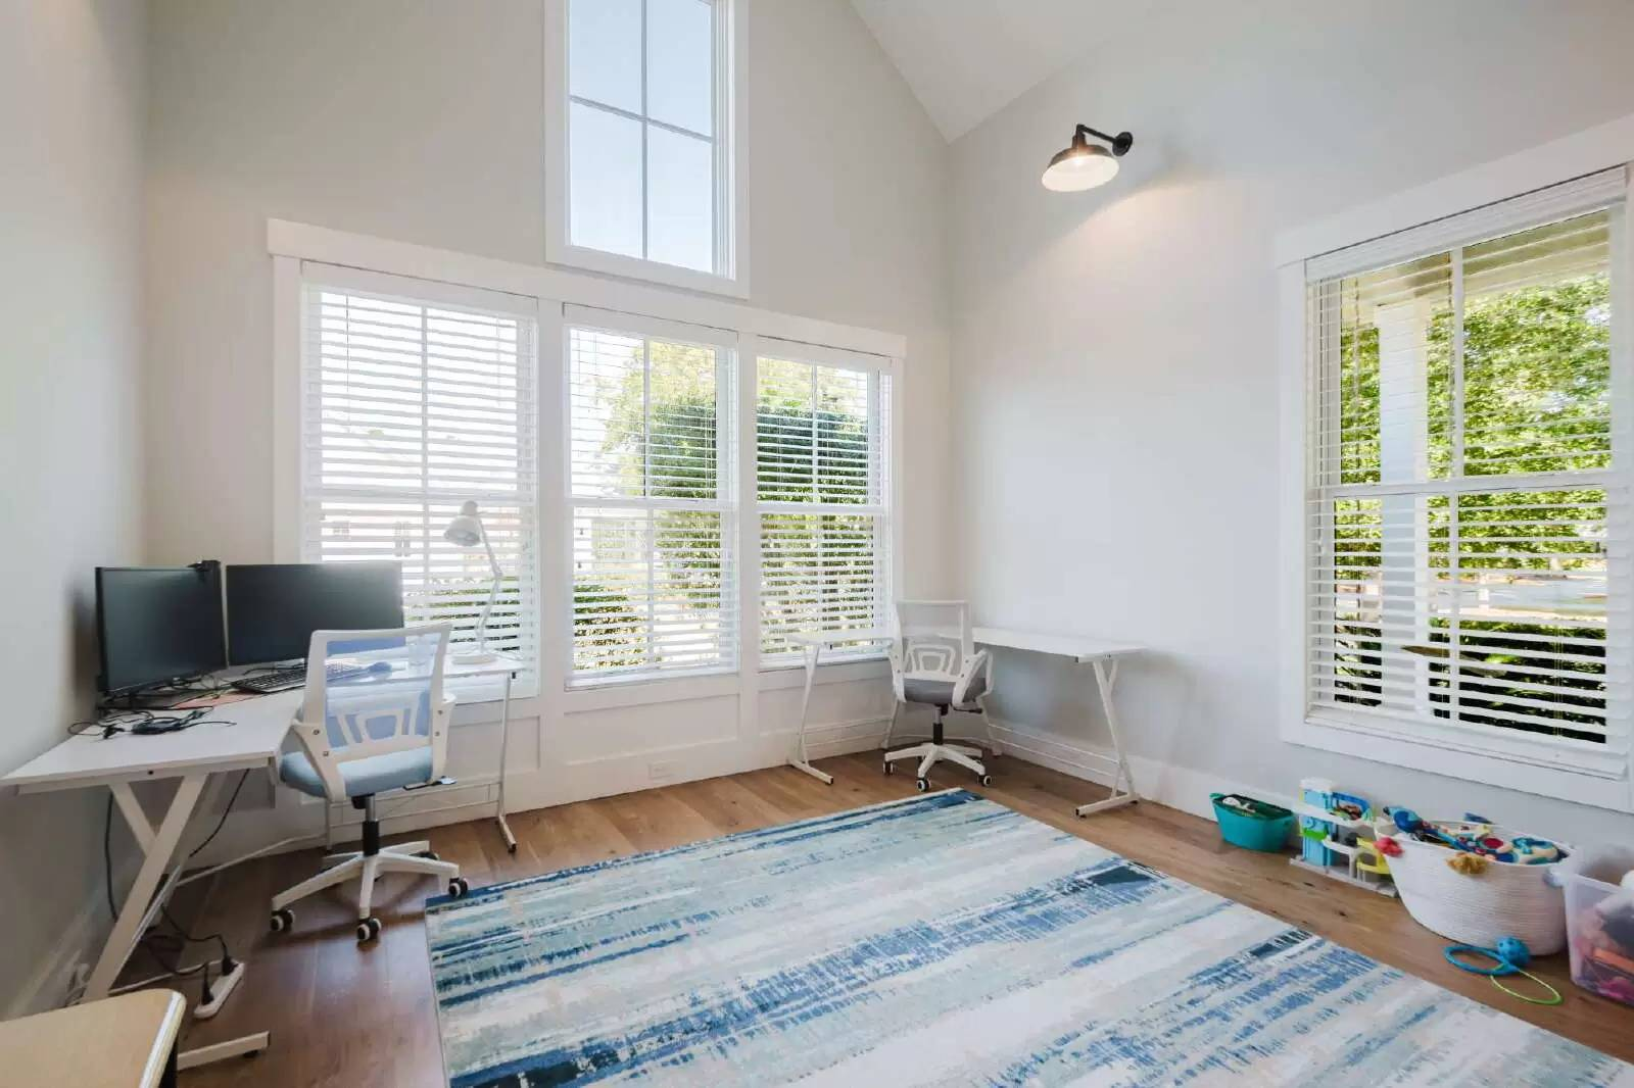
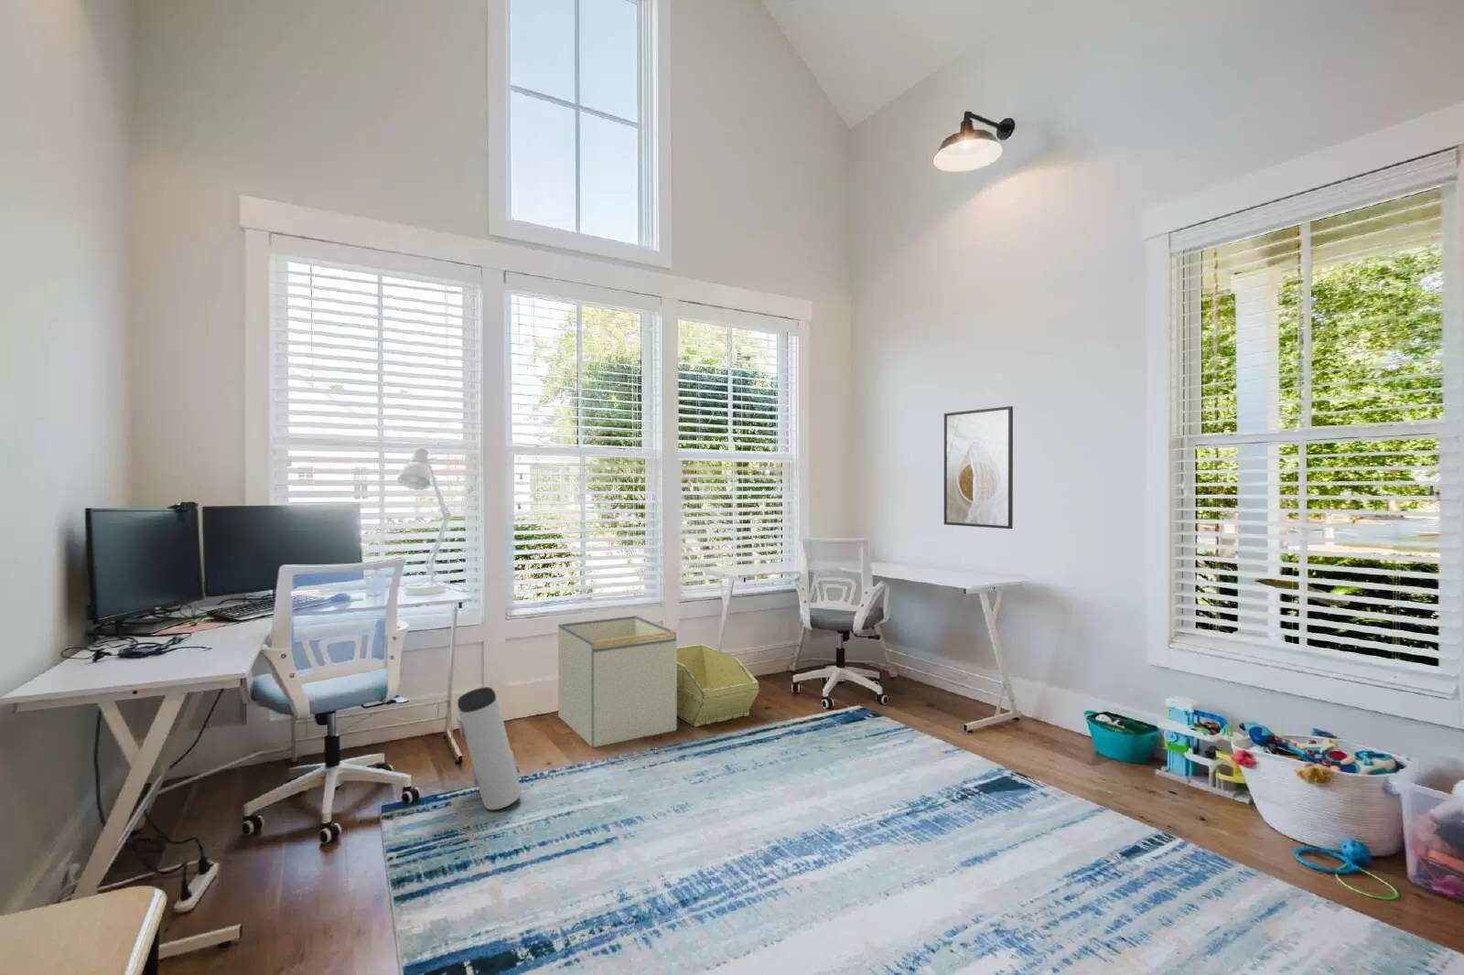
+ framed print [944,405,1013,530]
+ air purifier [456,686,521,811]
+ storage bin [557,615,678,749]
+ storage bin [676,643,761,727]
